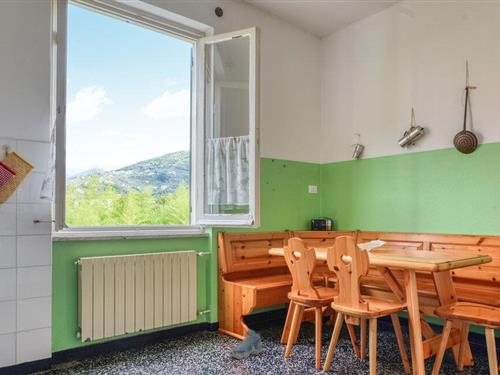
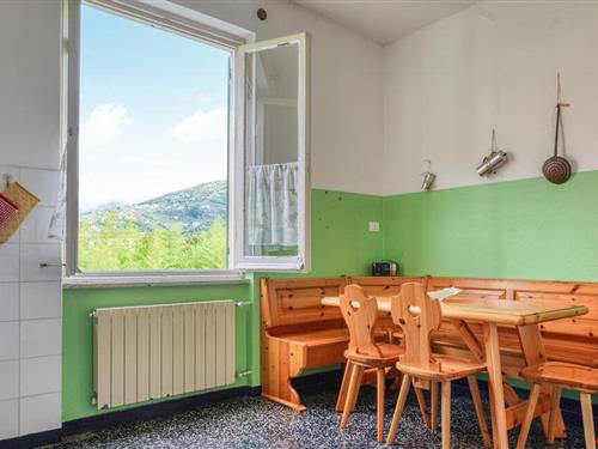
- shoe [229,328,263,360]
